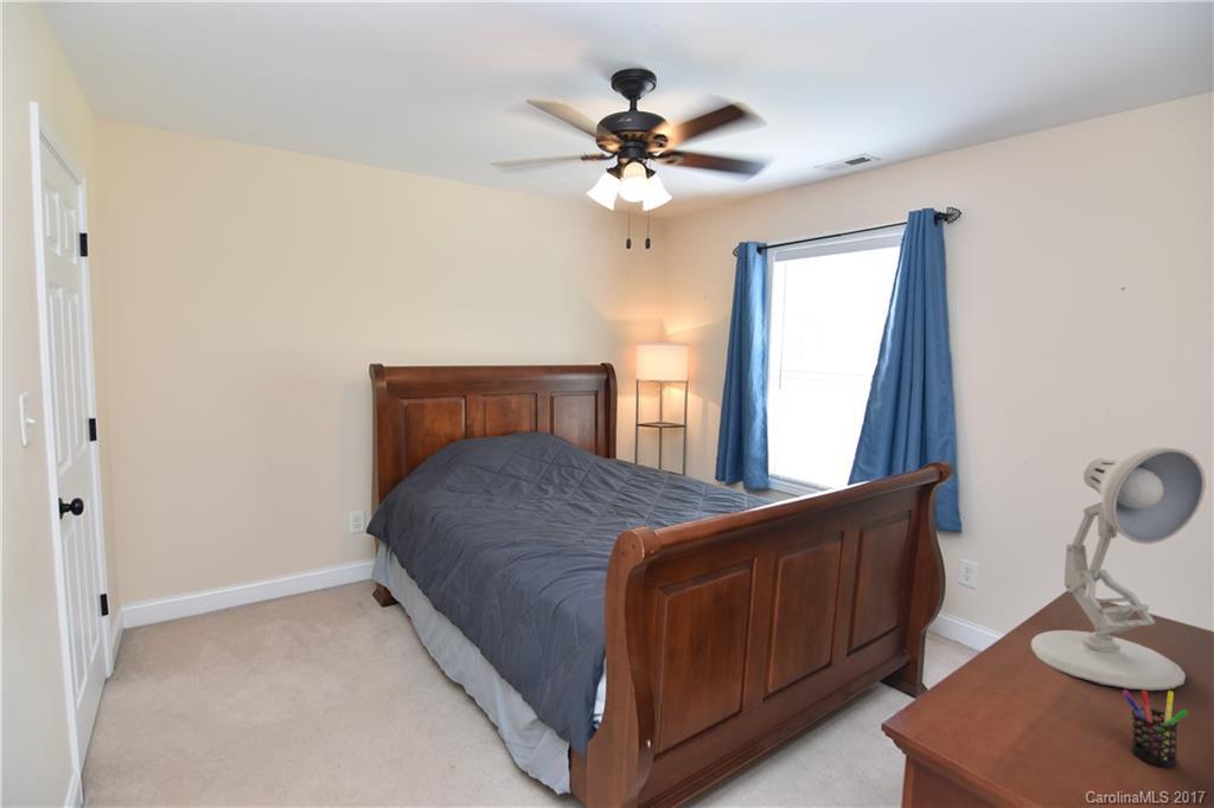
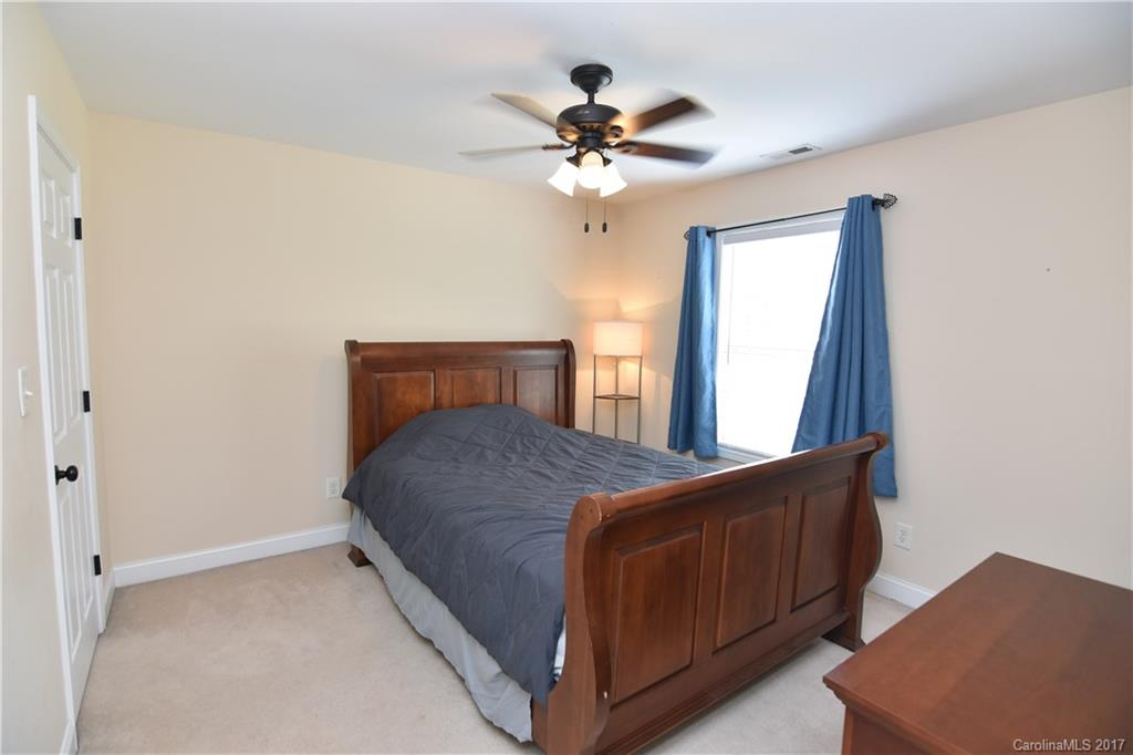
- desk lamp [1030,447,1207,692]
- pen holder [1122,688,1189,769]
